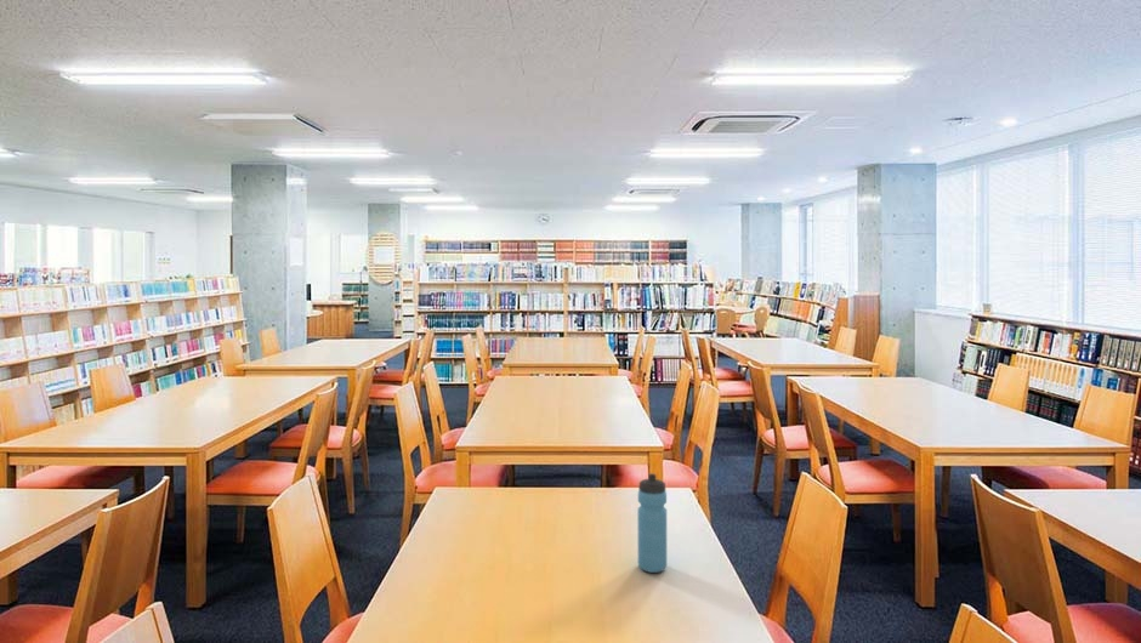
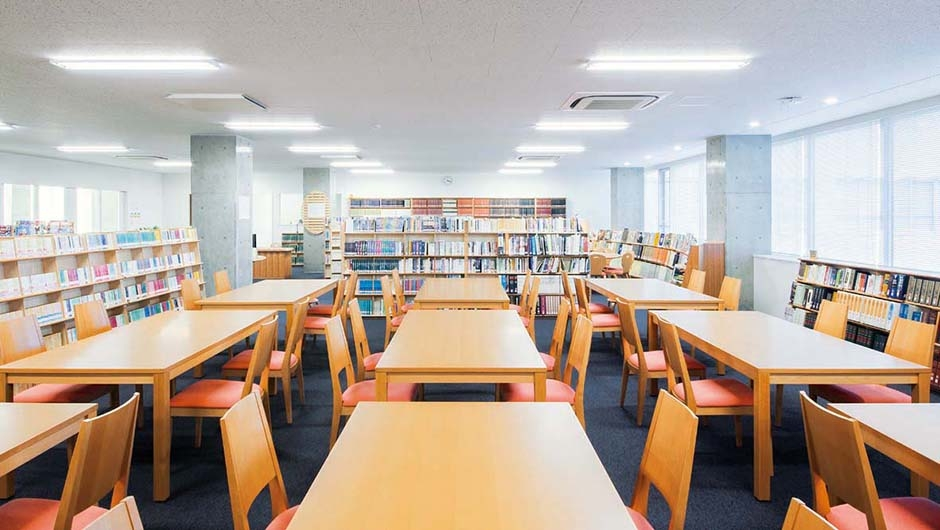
- water bottle [637,472,668,574]
